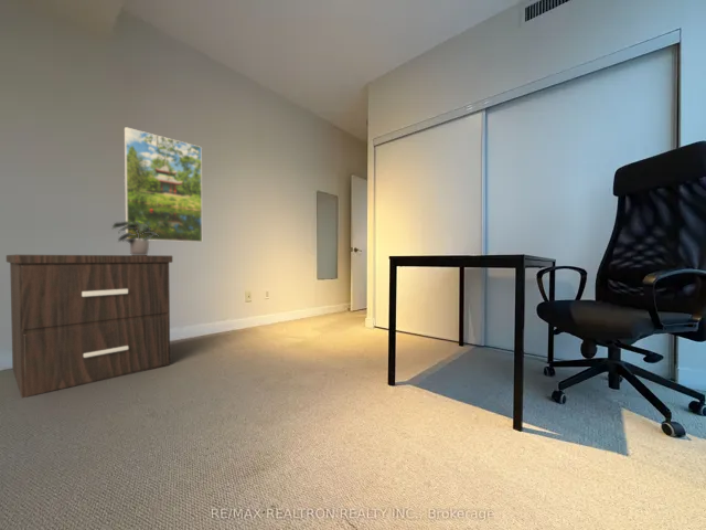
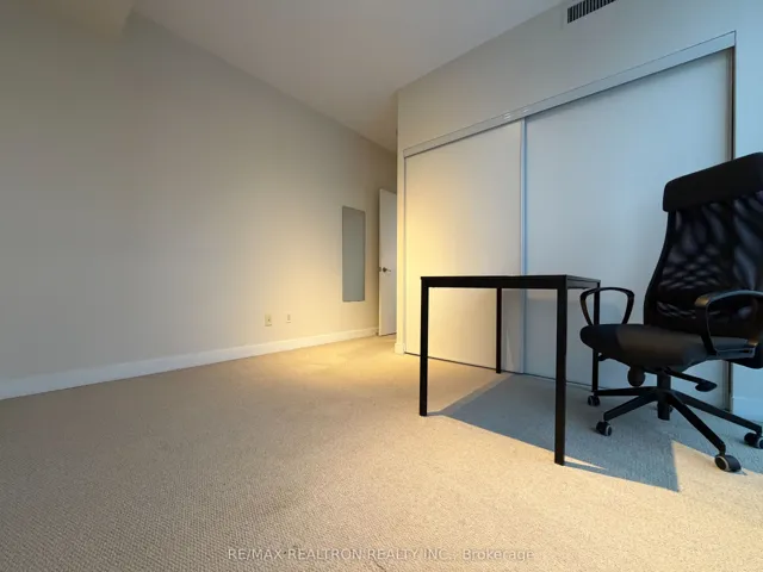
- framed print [124,126,203,243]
- nightstand [6,254,173,399]
- potted plant [111,221,159,255]
